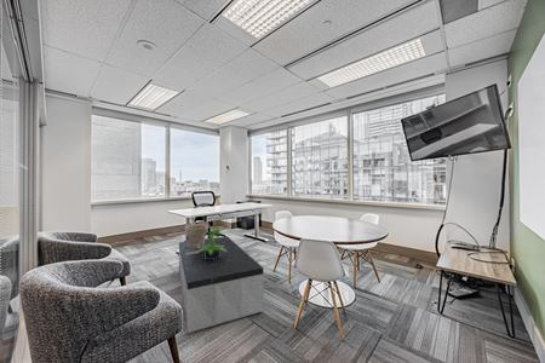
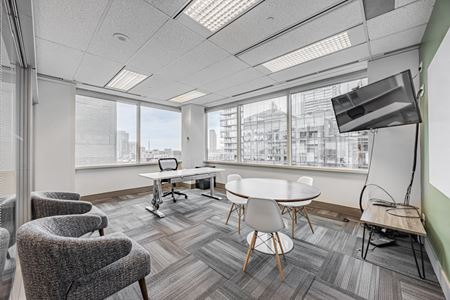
- coffee table [178,236,265,334]
- potted plant [197,226,226,259]
- vessel [184,223,210,248]
